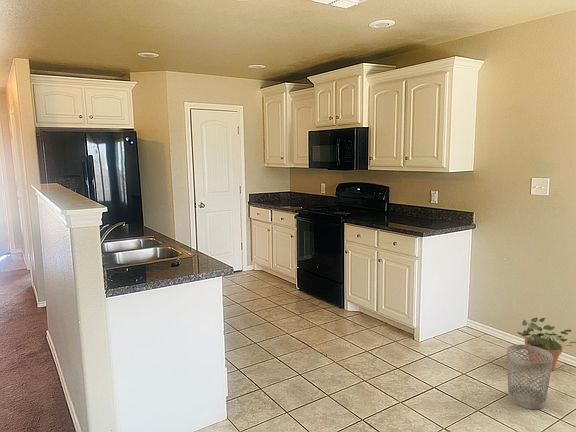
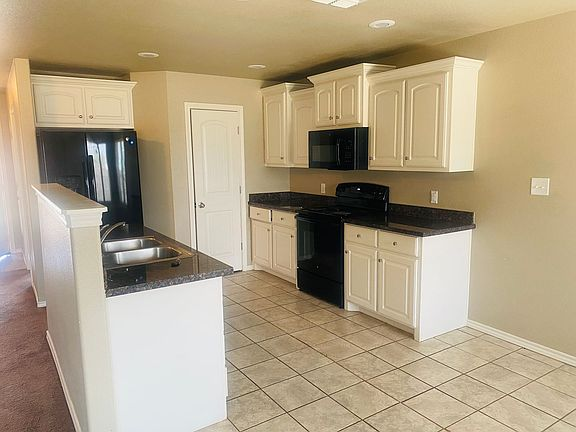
- potted plant [516,317,576,371]
- wastebasket [505,343,553,410]
